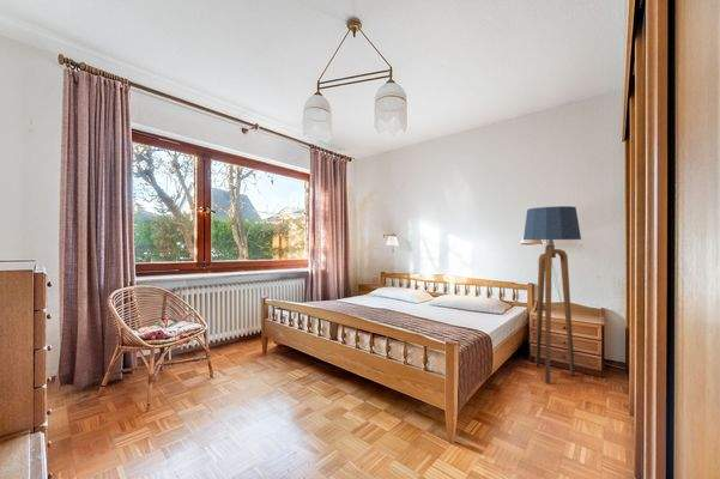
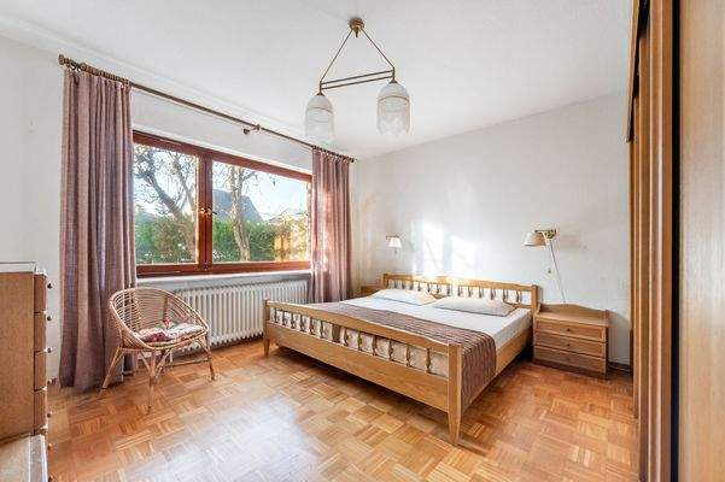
- floor lamp [522,205,582,386]
